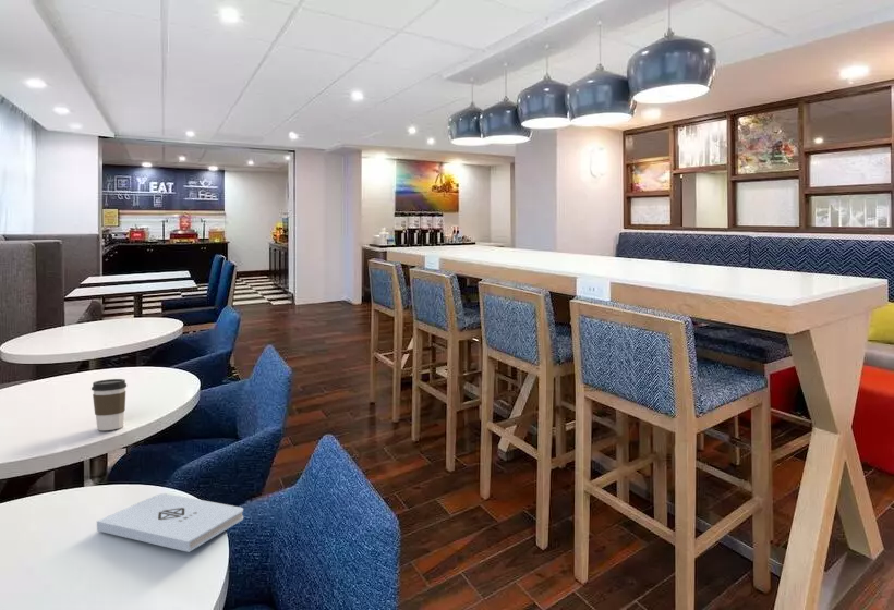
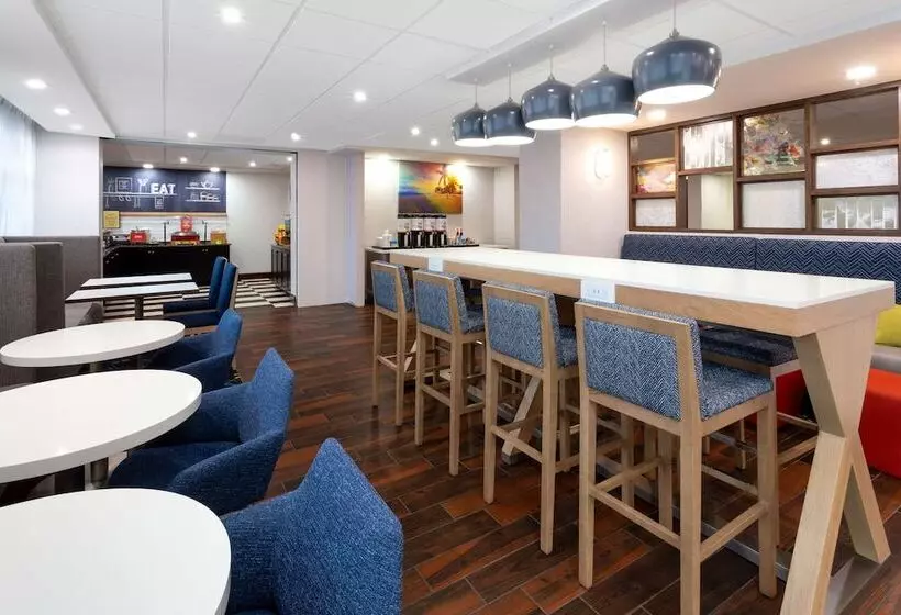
- coffee cup [90,378,128,431]
- notepad [96,492,244,553]
